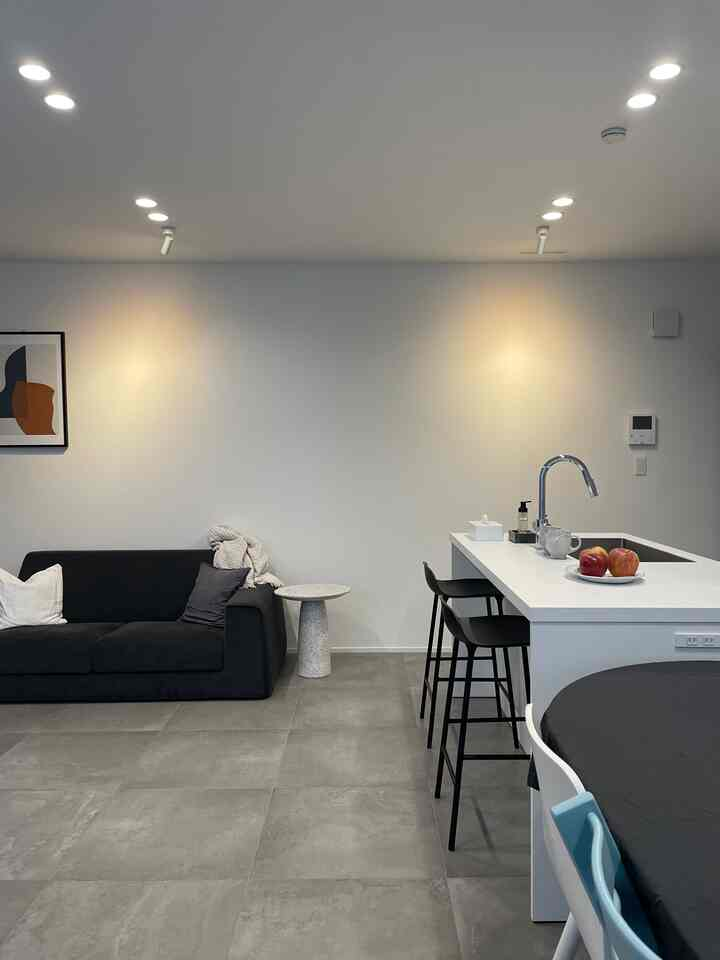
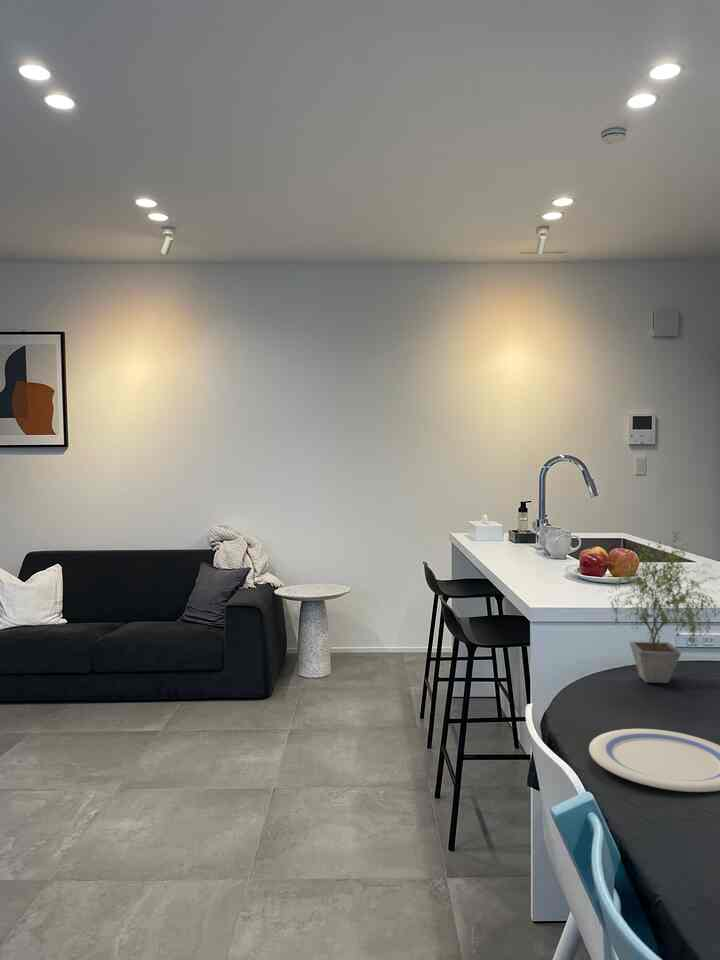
+ plate [588,728,720,793]
+ potted plant [596,530,720,684]
